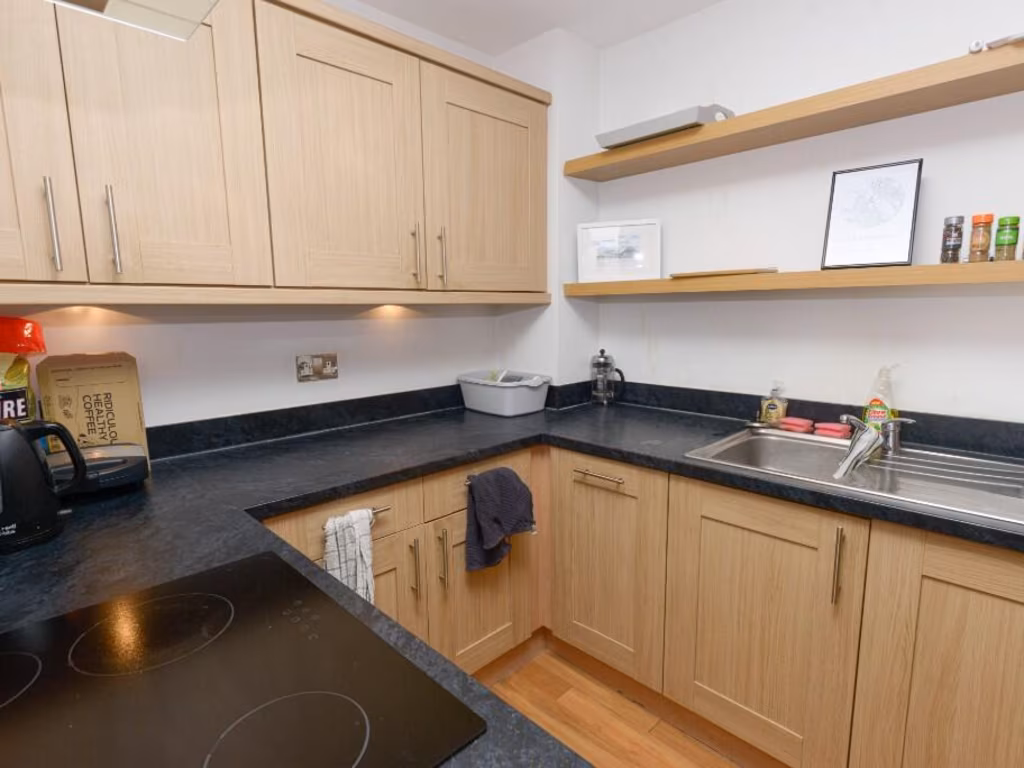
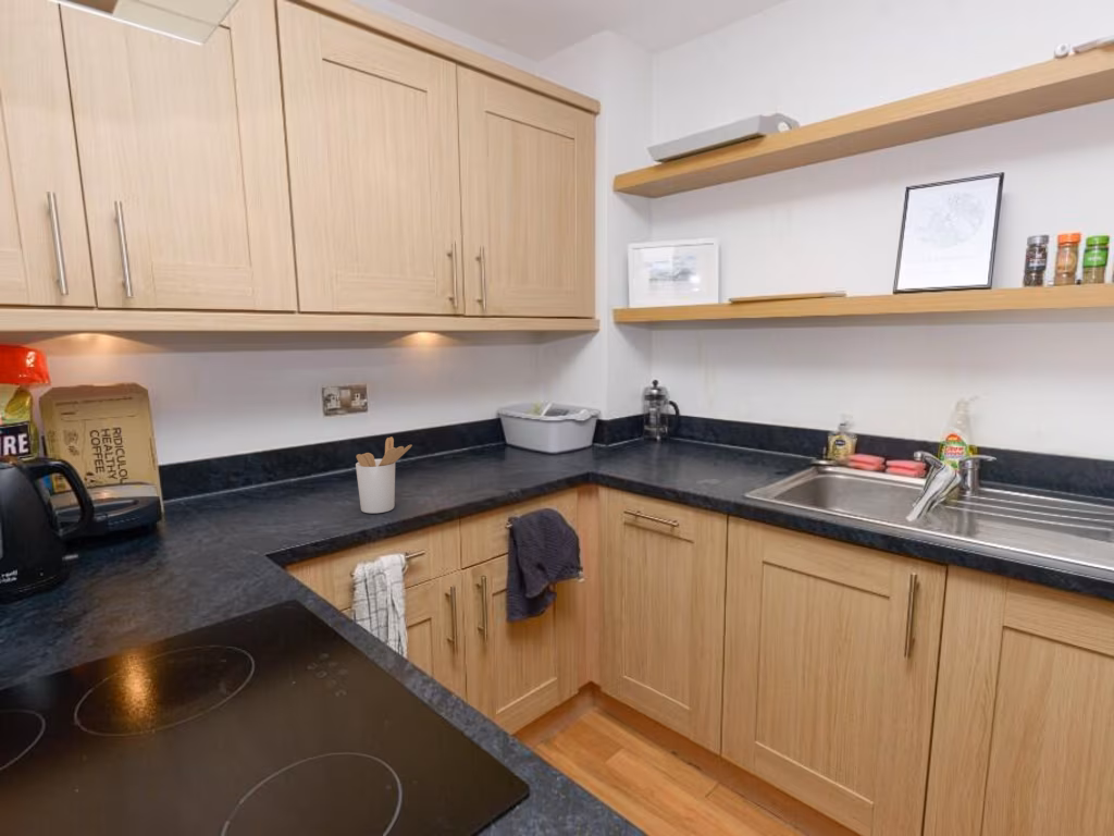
+ utensil holder [355,435,413,514]
